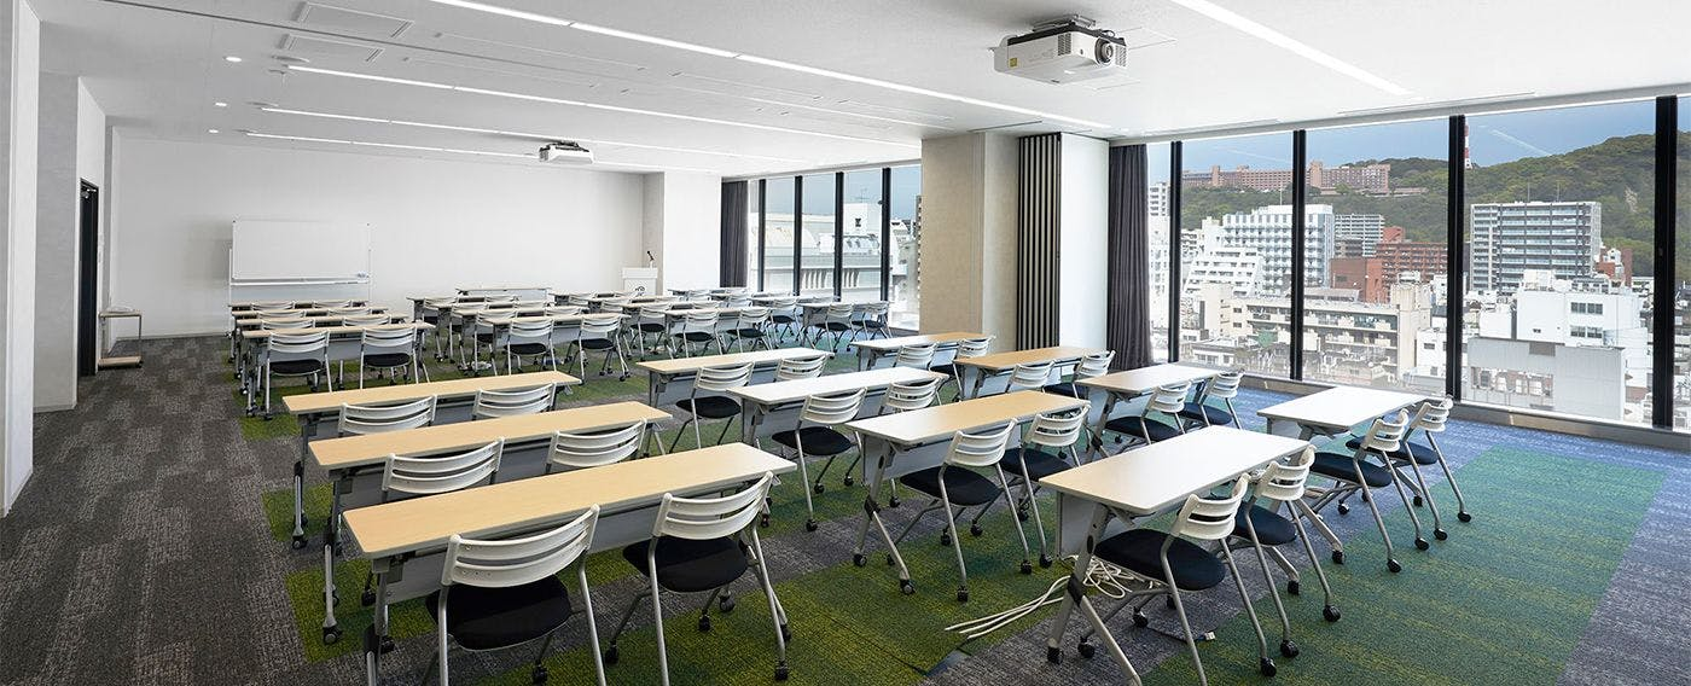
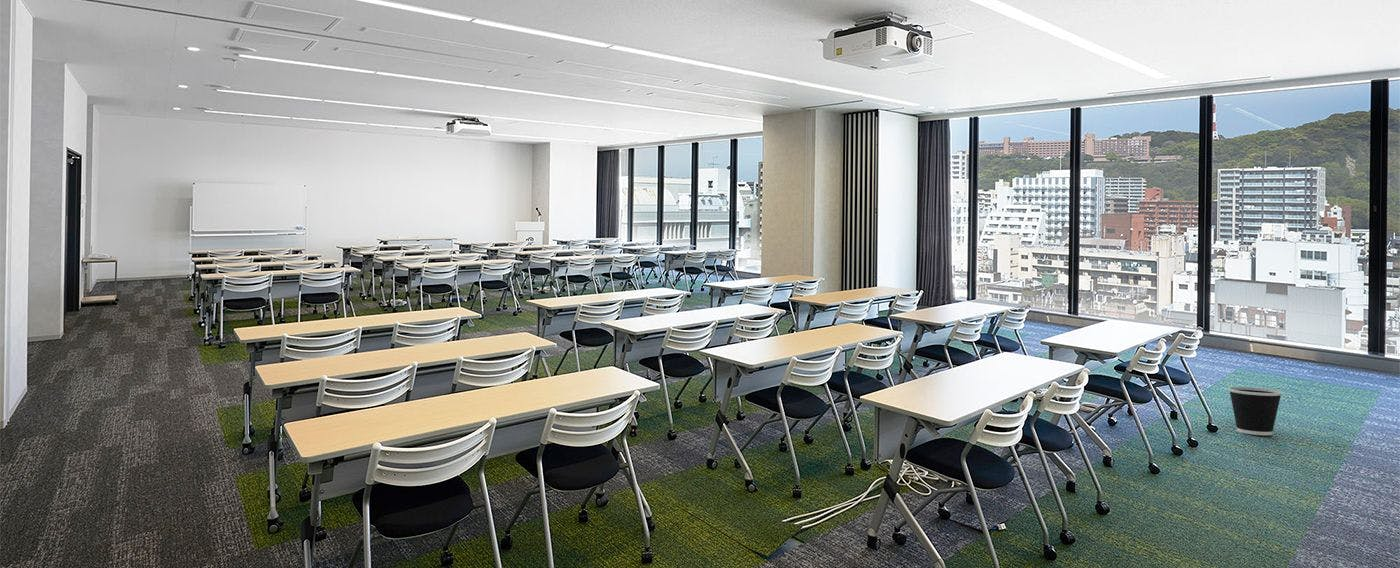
+ wastebasket [1227,386,1283,436]
